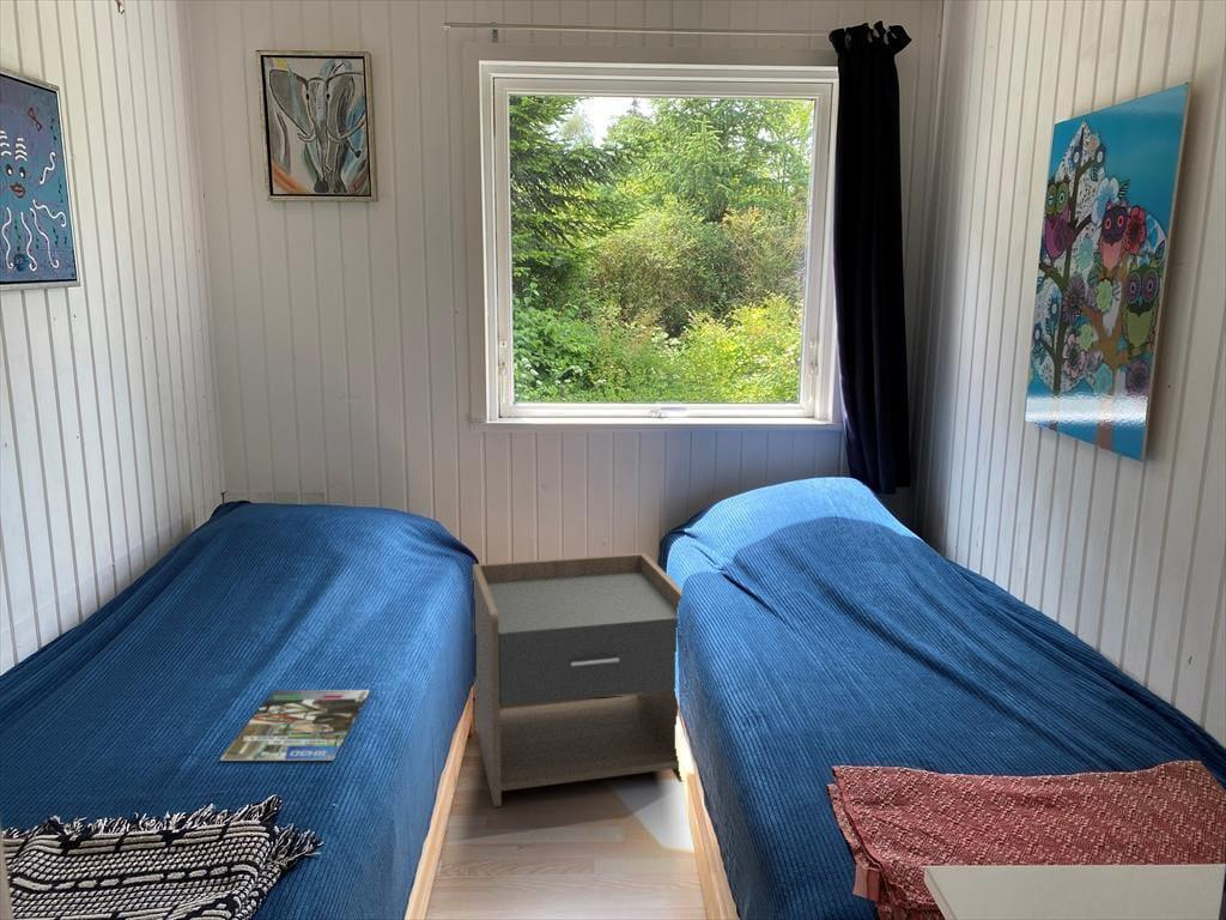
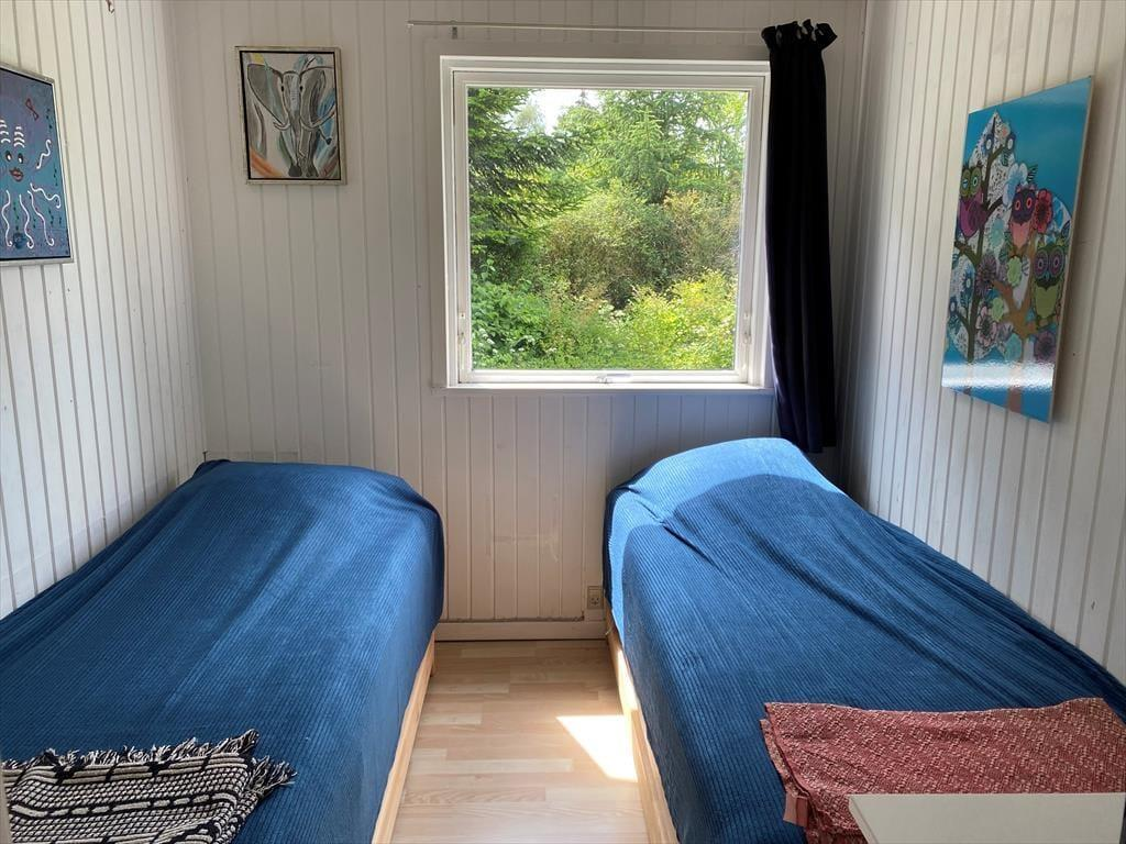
- nightstand [472,551,684,807]
- magazine [219,689,371,762]
